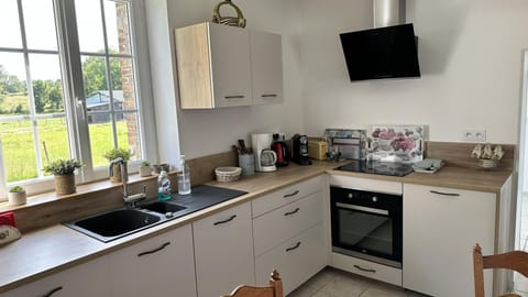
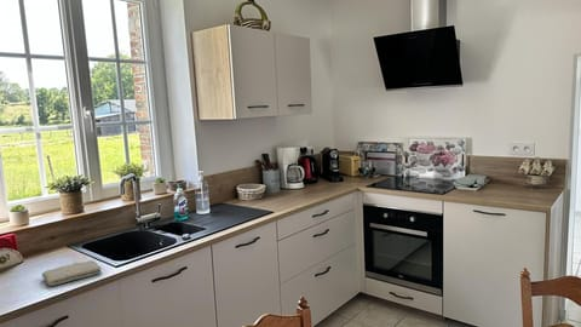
+ washcloth [41,259,103,287]
